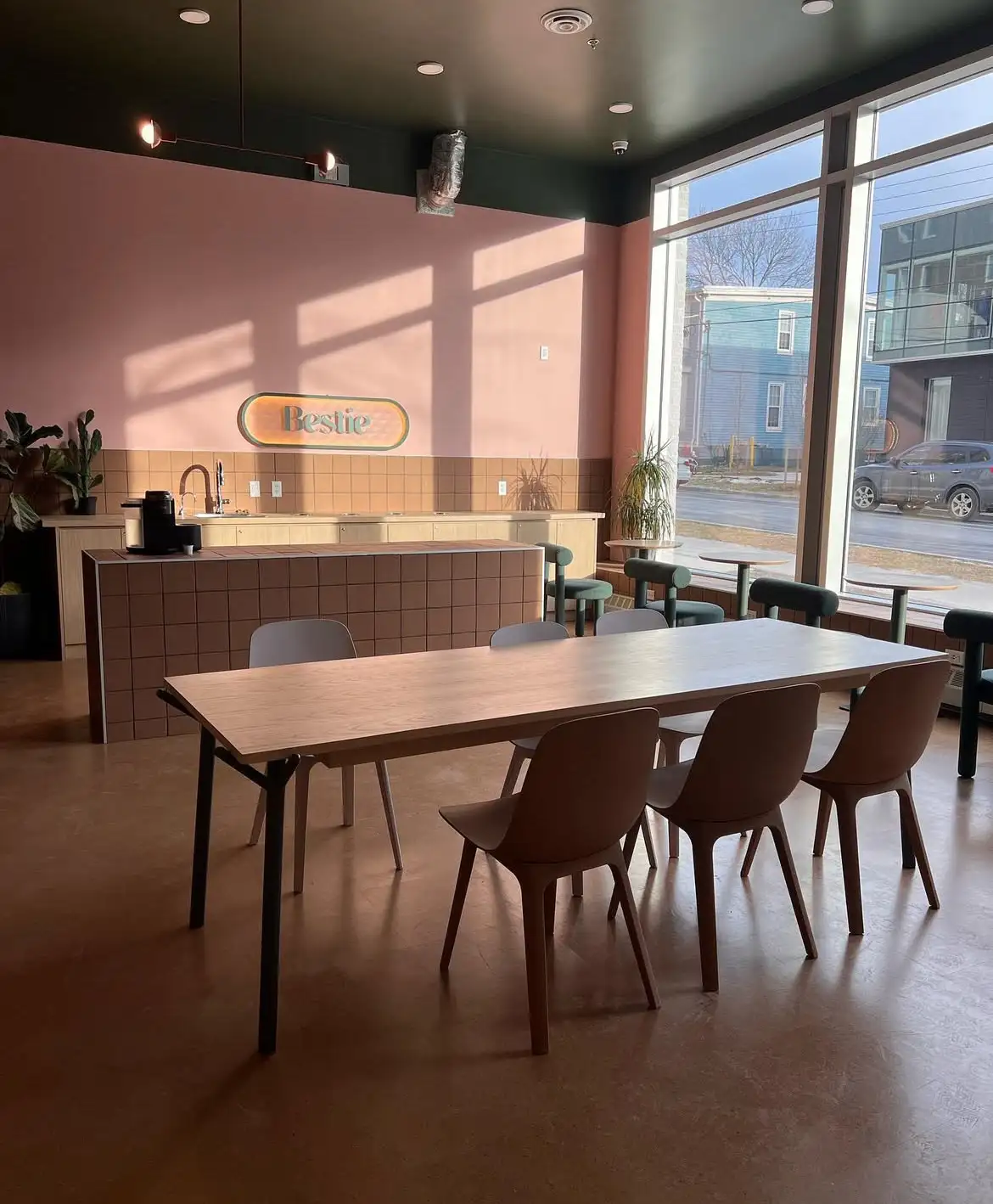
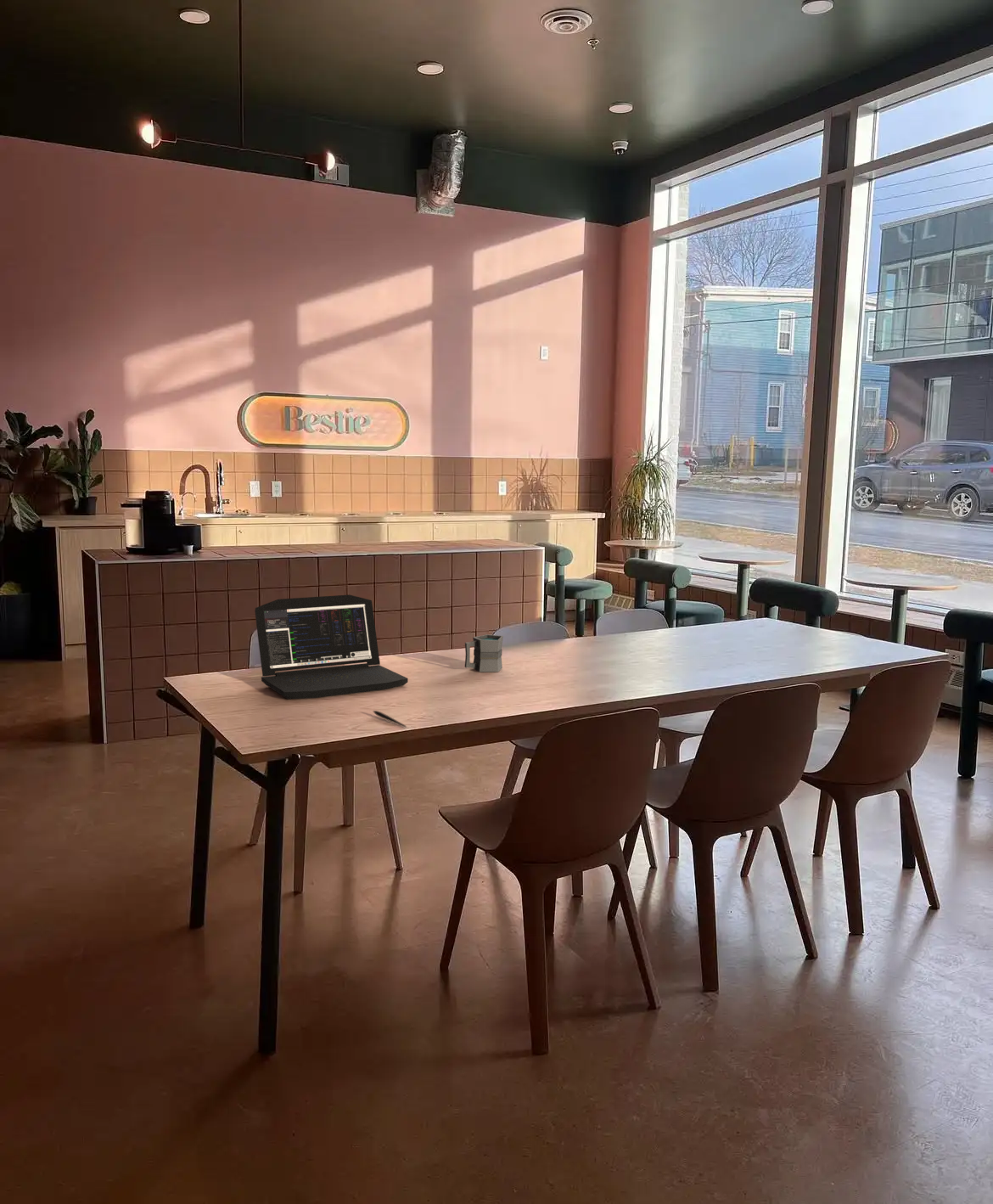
+ mug [464,633,504,672]
+ laptop [254,594,409,700]
+ pen [373,710,407,728]
